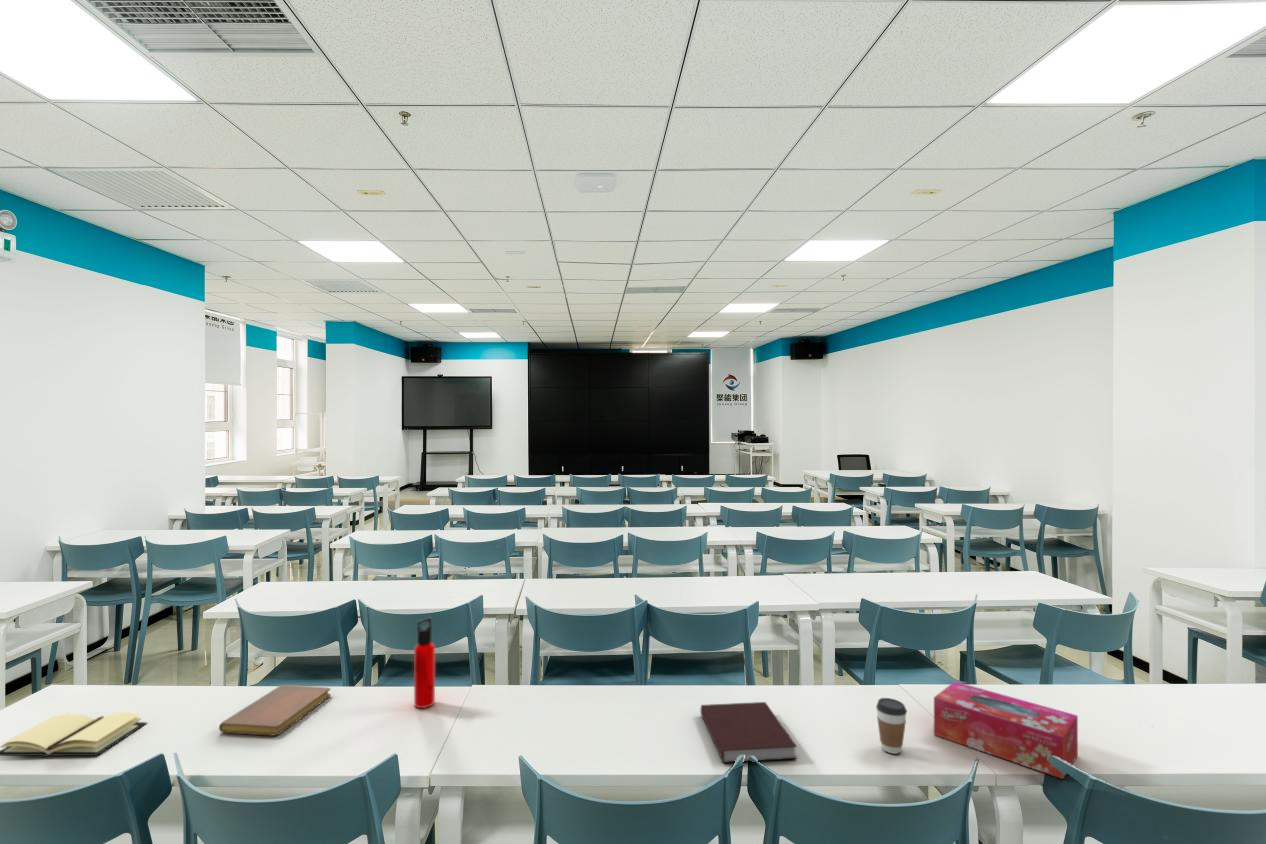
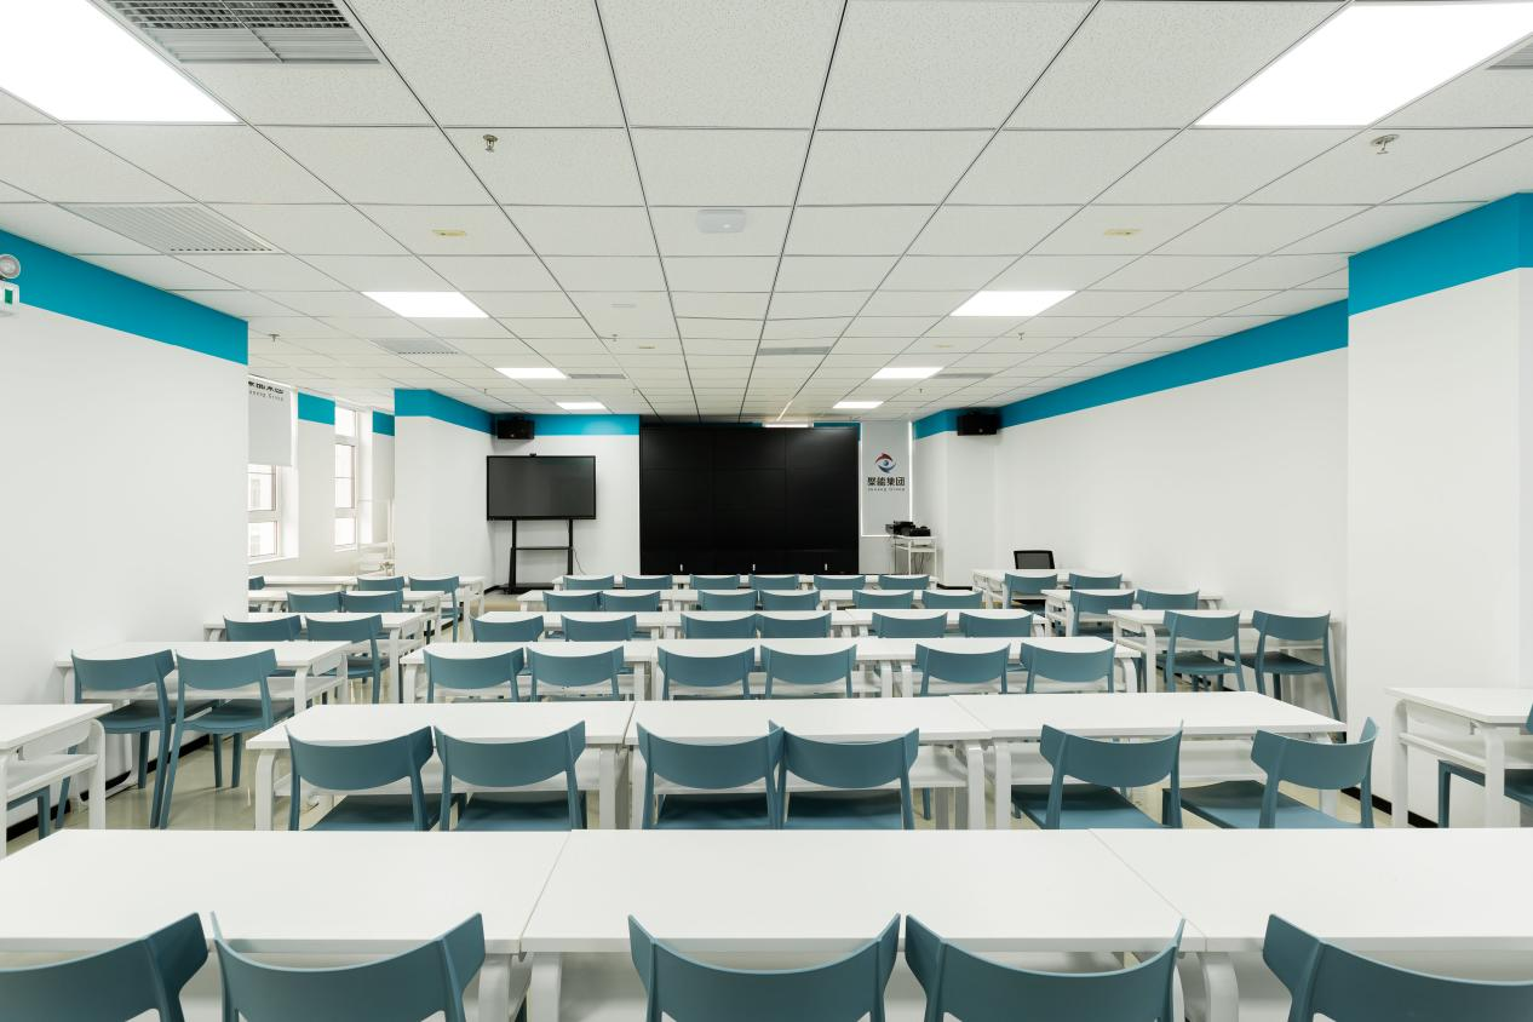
- tissue box [933,680,1079,780]
- notebook [218,684,332,737]
- notebook [700,701,798,764]
- coffee cup [875,697,908,755]
- book [0,711,148,758]
- water bottle [413,615,436,709]
